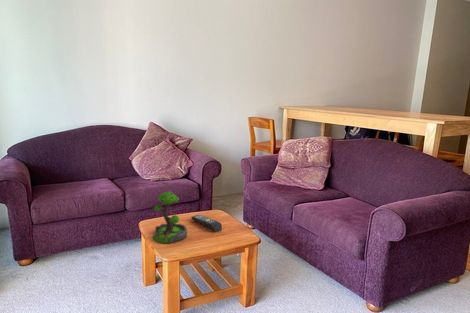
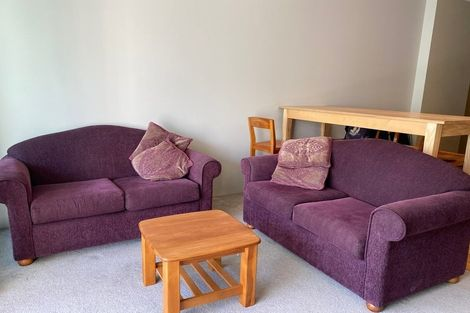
- plant [152,191,188,244]
- remote control [191,214,223,233]
